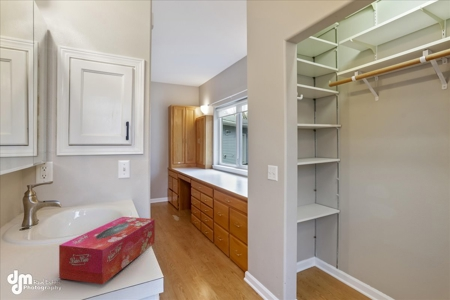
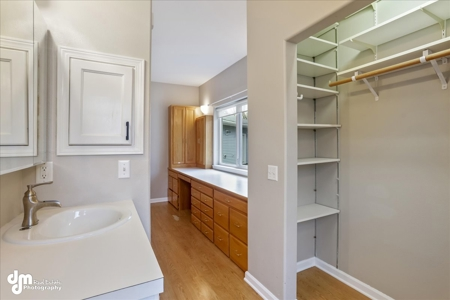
- tissue box [58,216,156,285]
